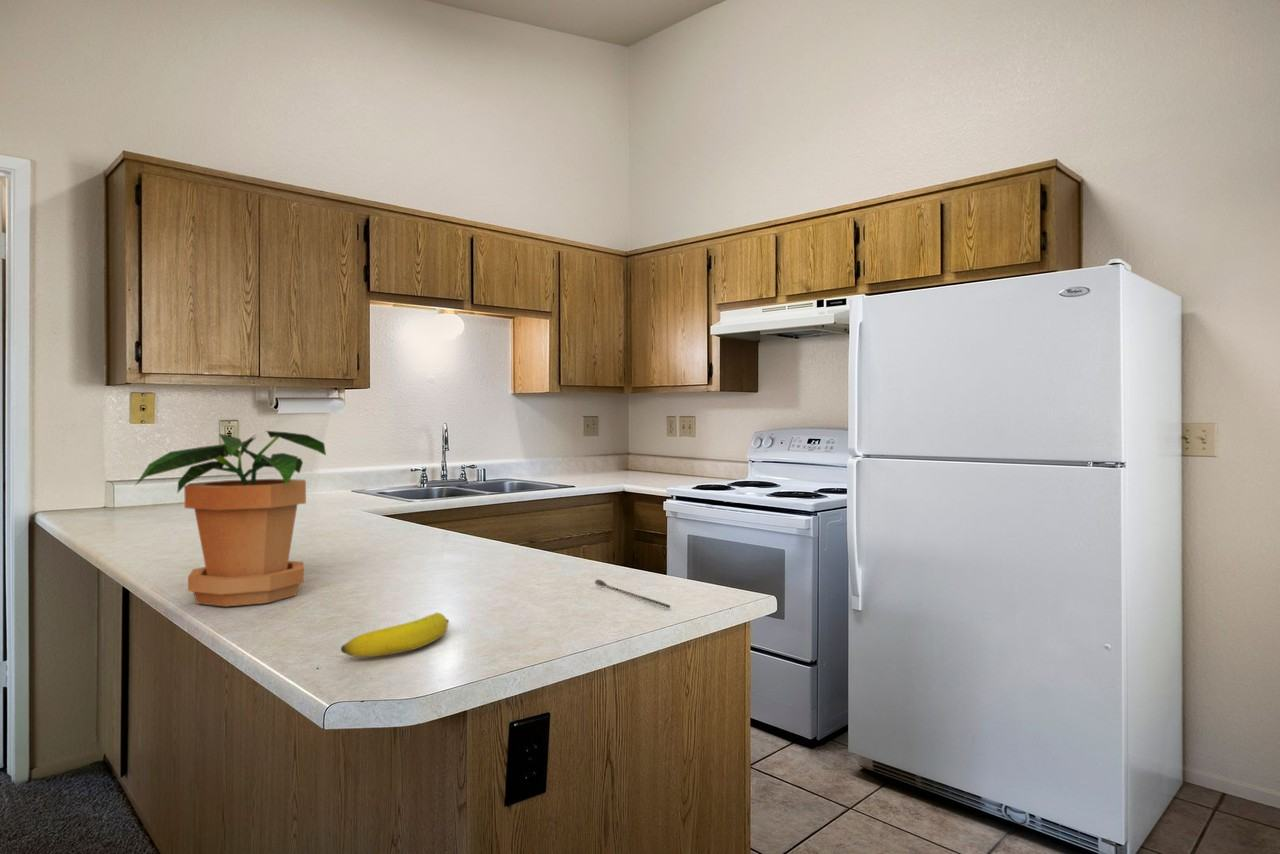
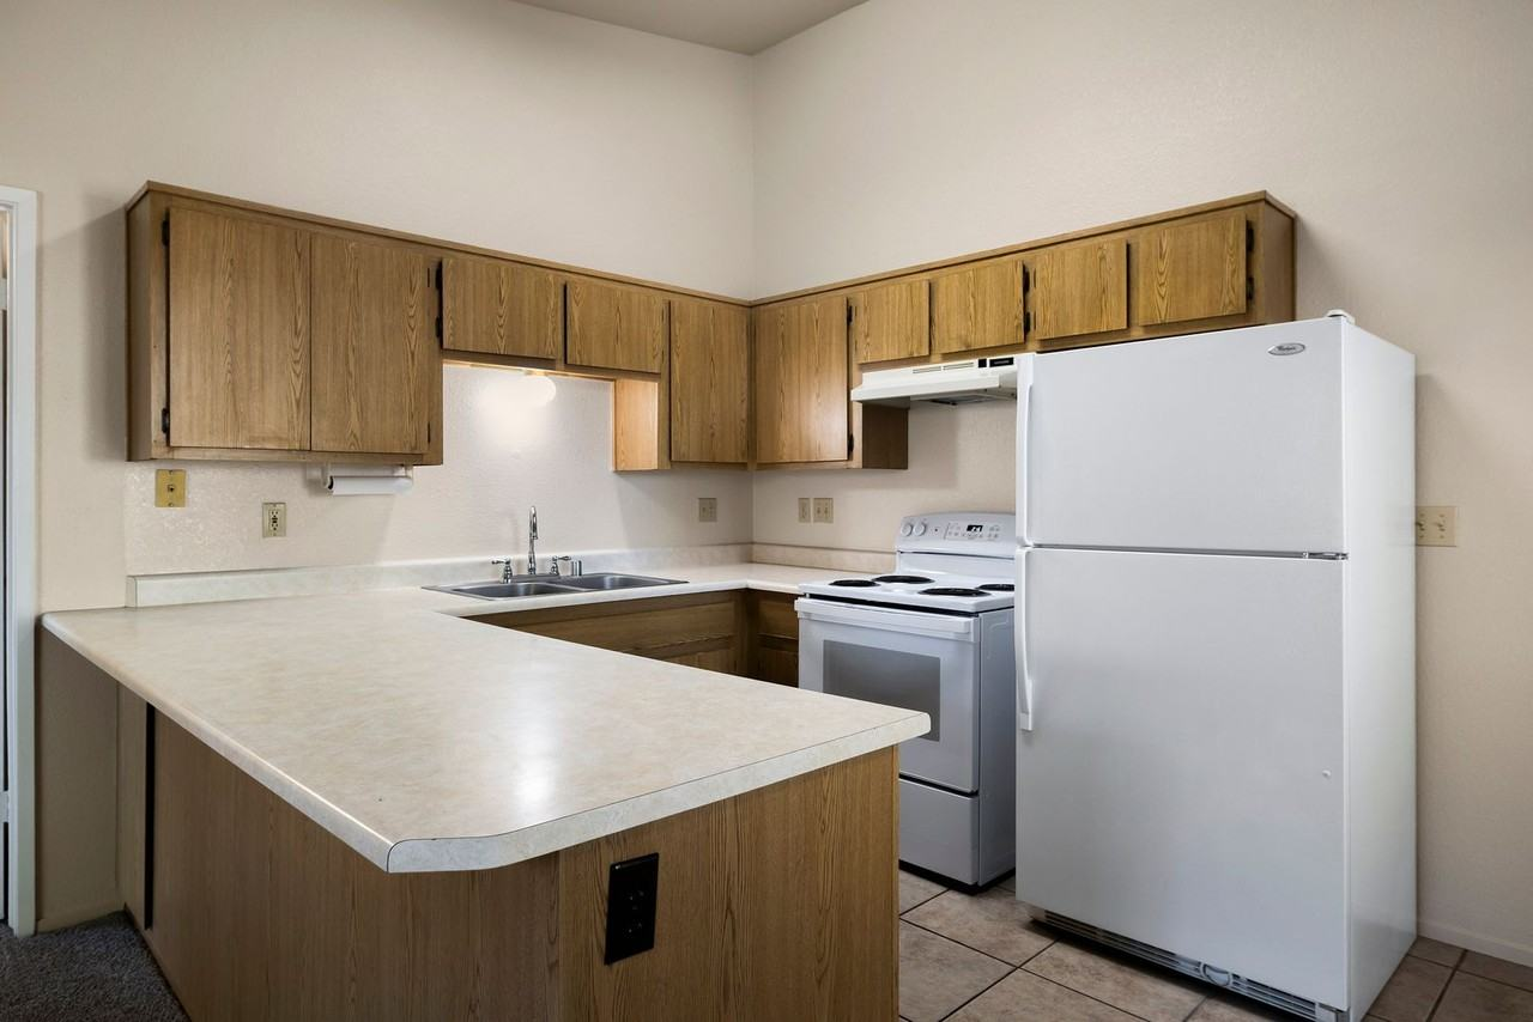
- banana [340,611,450,658]
- potted plant [134,430,327,607]
- stirrer [594,578,671,609]
